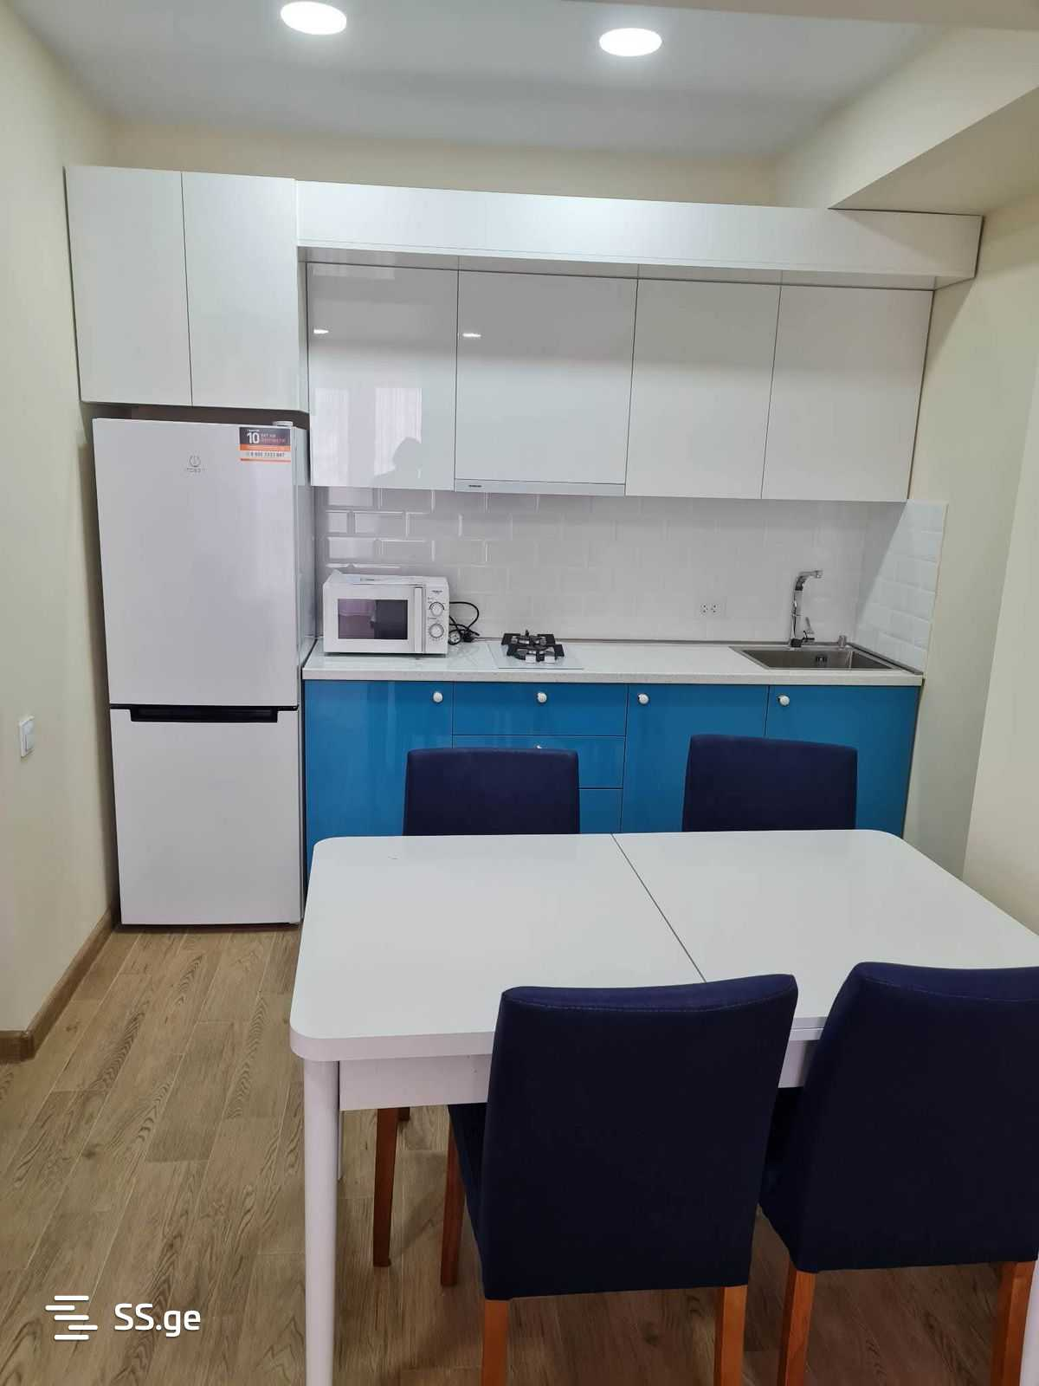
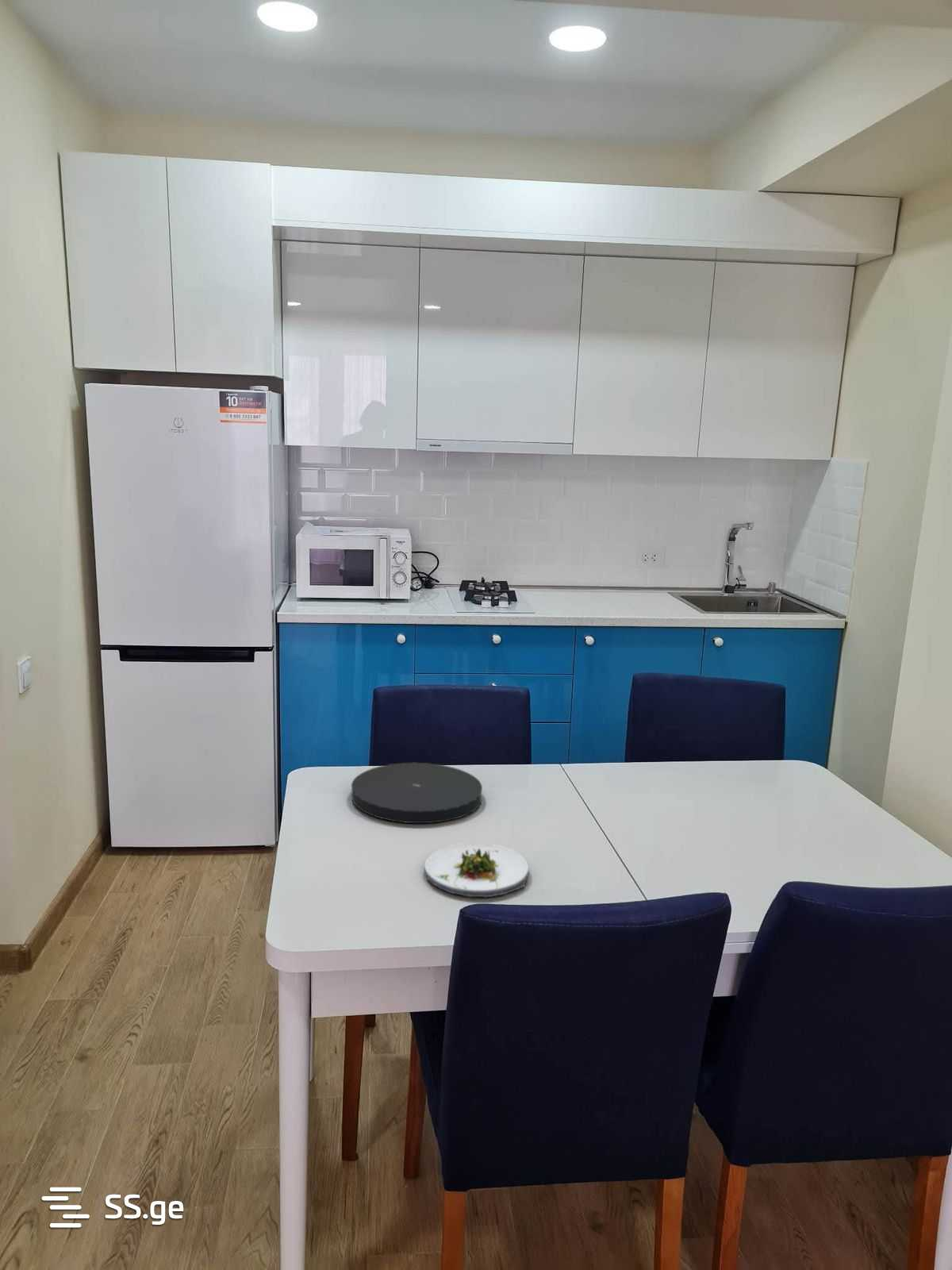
+ salad plate [424,842,530,899]
+ plate [351,762,483,824]
